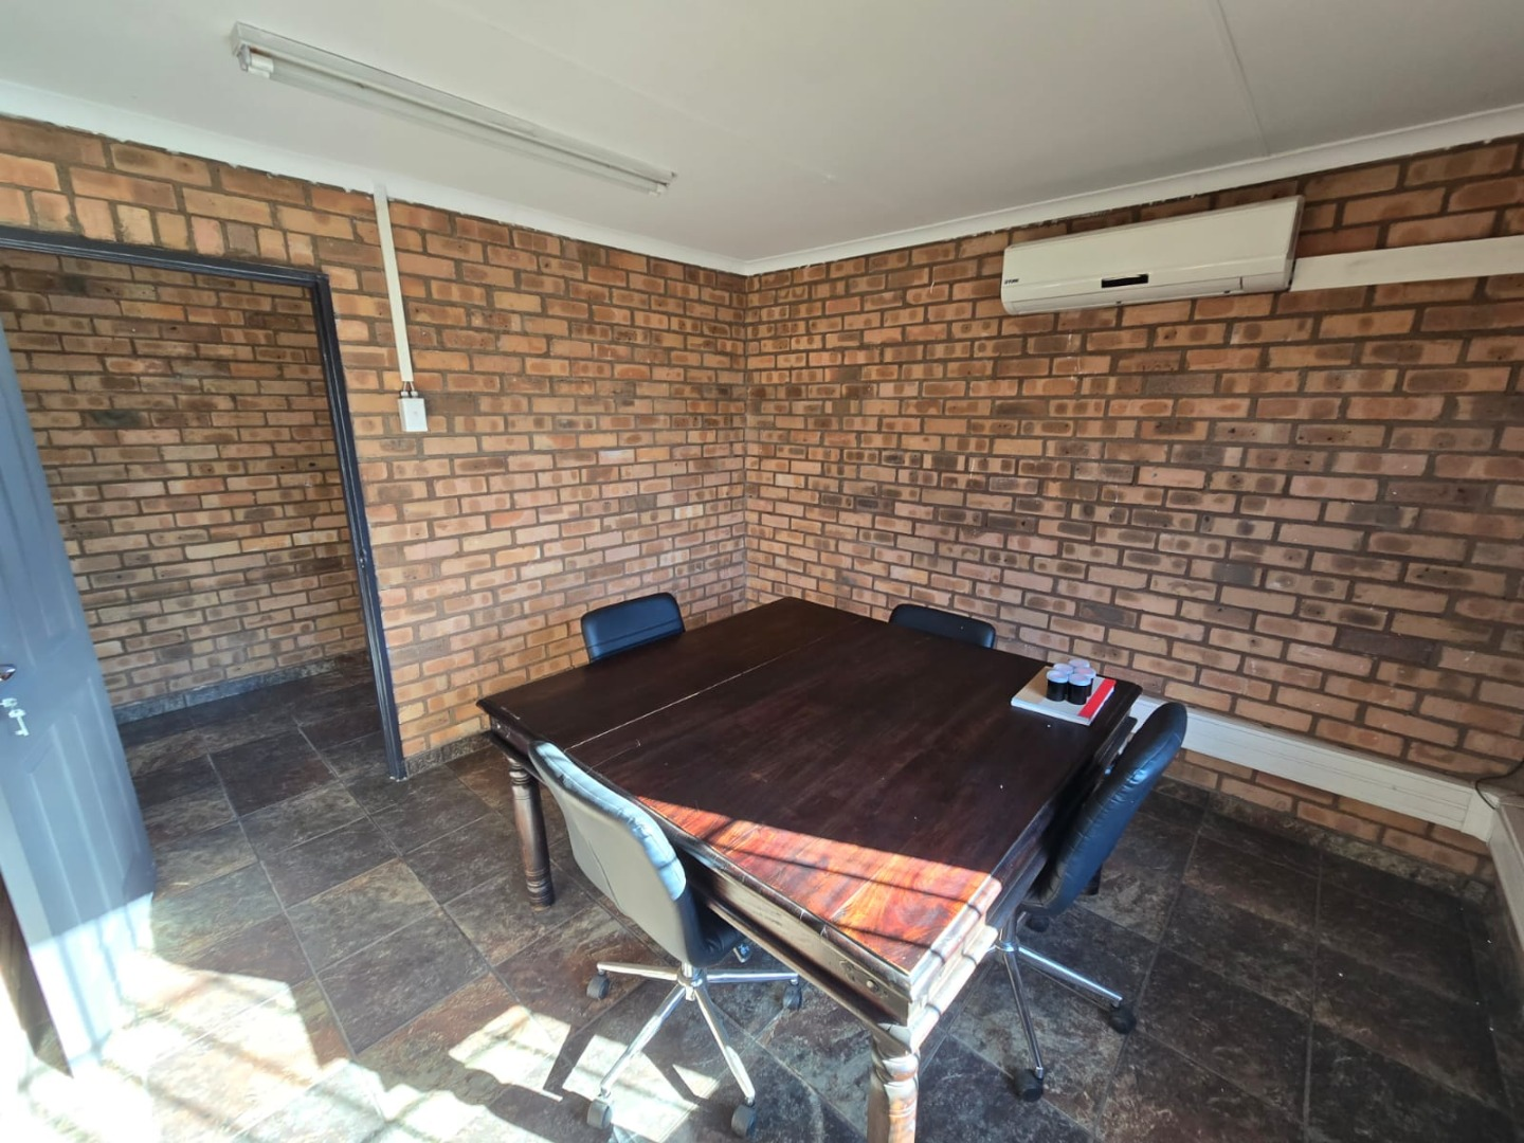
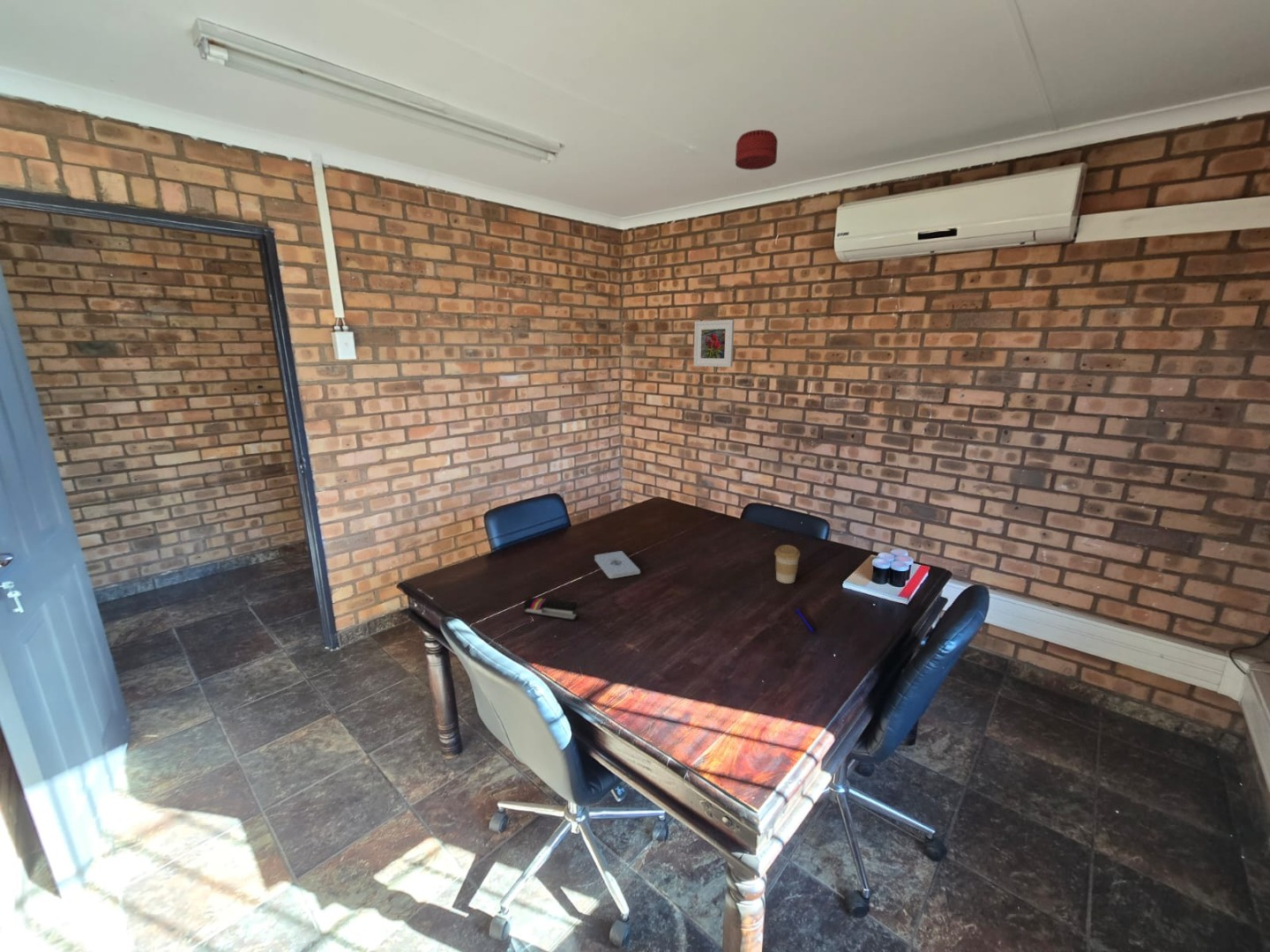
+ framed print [693,319,735,368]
+ smoke detector [734,129,779,171]
+ coffee cup [773,544,801,584]
+ notepad [594,550,641,579]
+ pen [795,607,815,634]
+ stapler [523,597,579,621]
